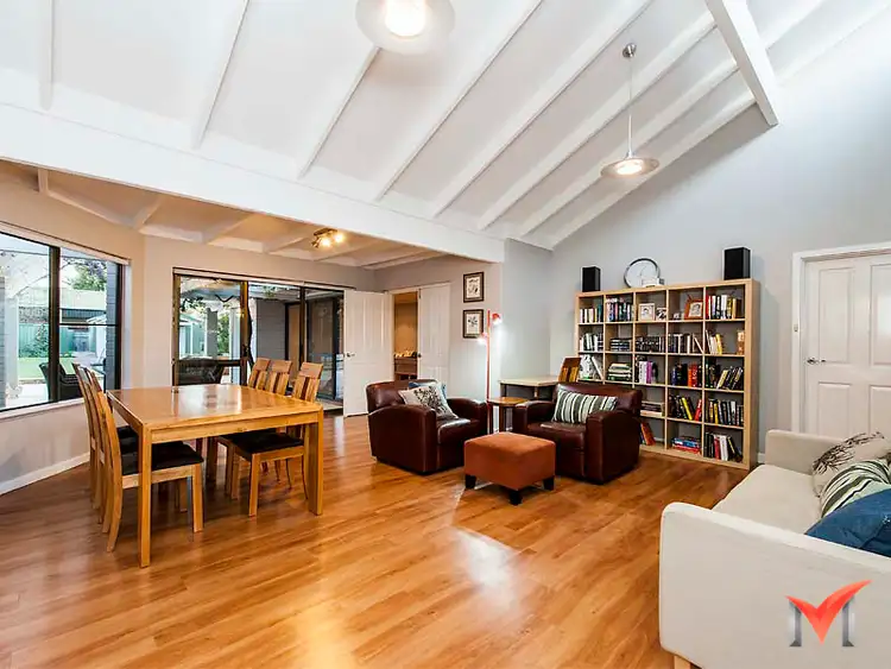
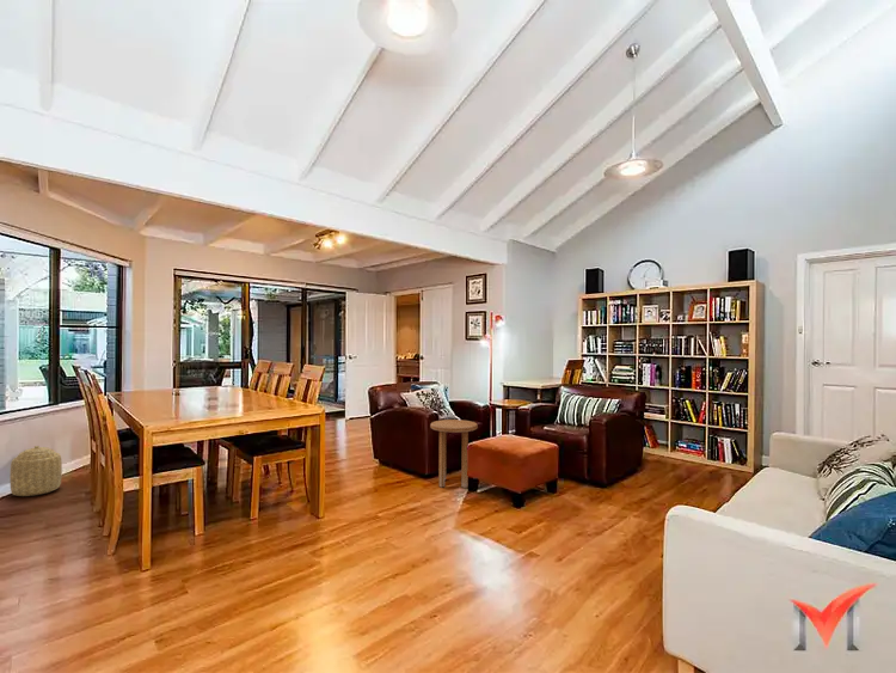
+ basket [8,445,63,497]
+ side table [429,418,479,489]
